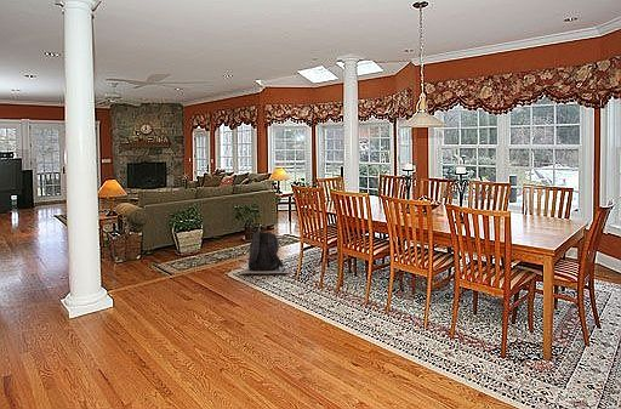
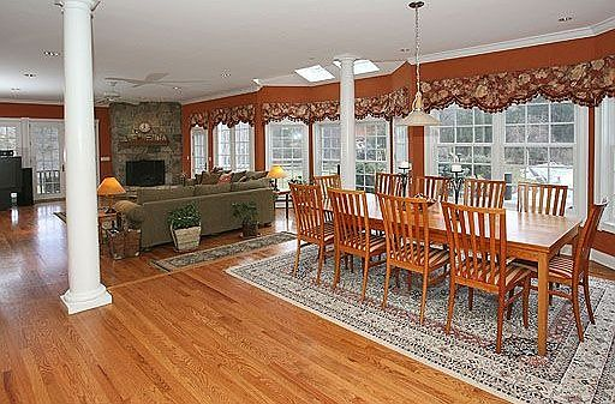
- backpack [240,229,292,274]
